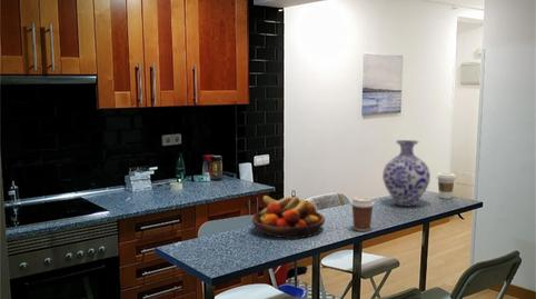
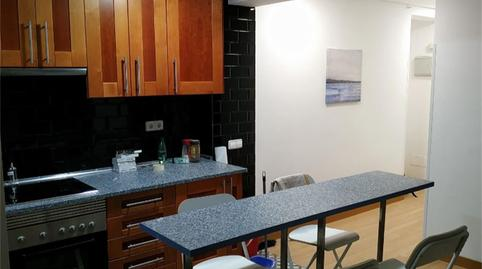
- vase [381,139,431,207]
- coffee cup [436,171,457,200]
- coffee cup [349,196,376,232]
- fruit bowl [251,195,326,240]
